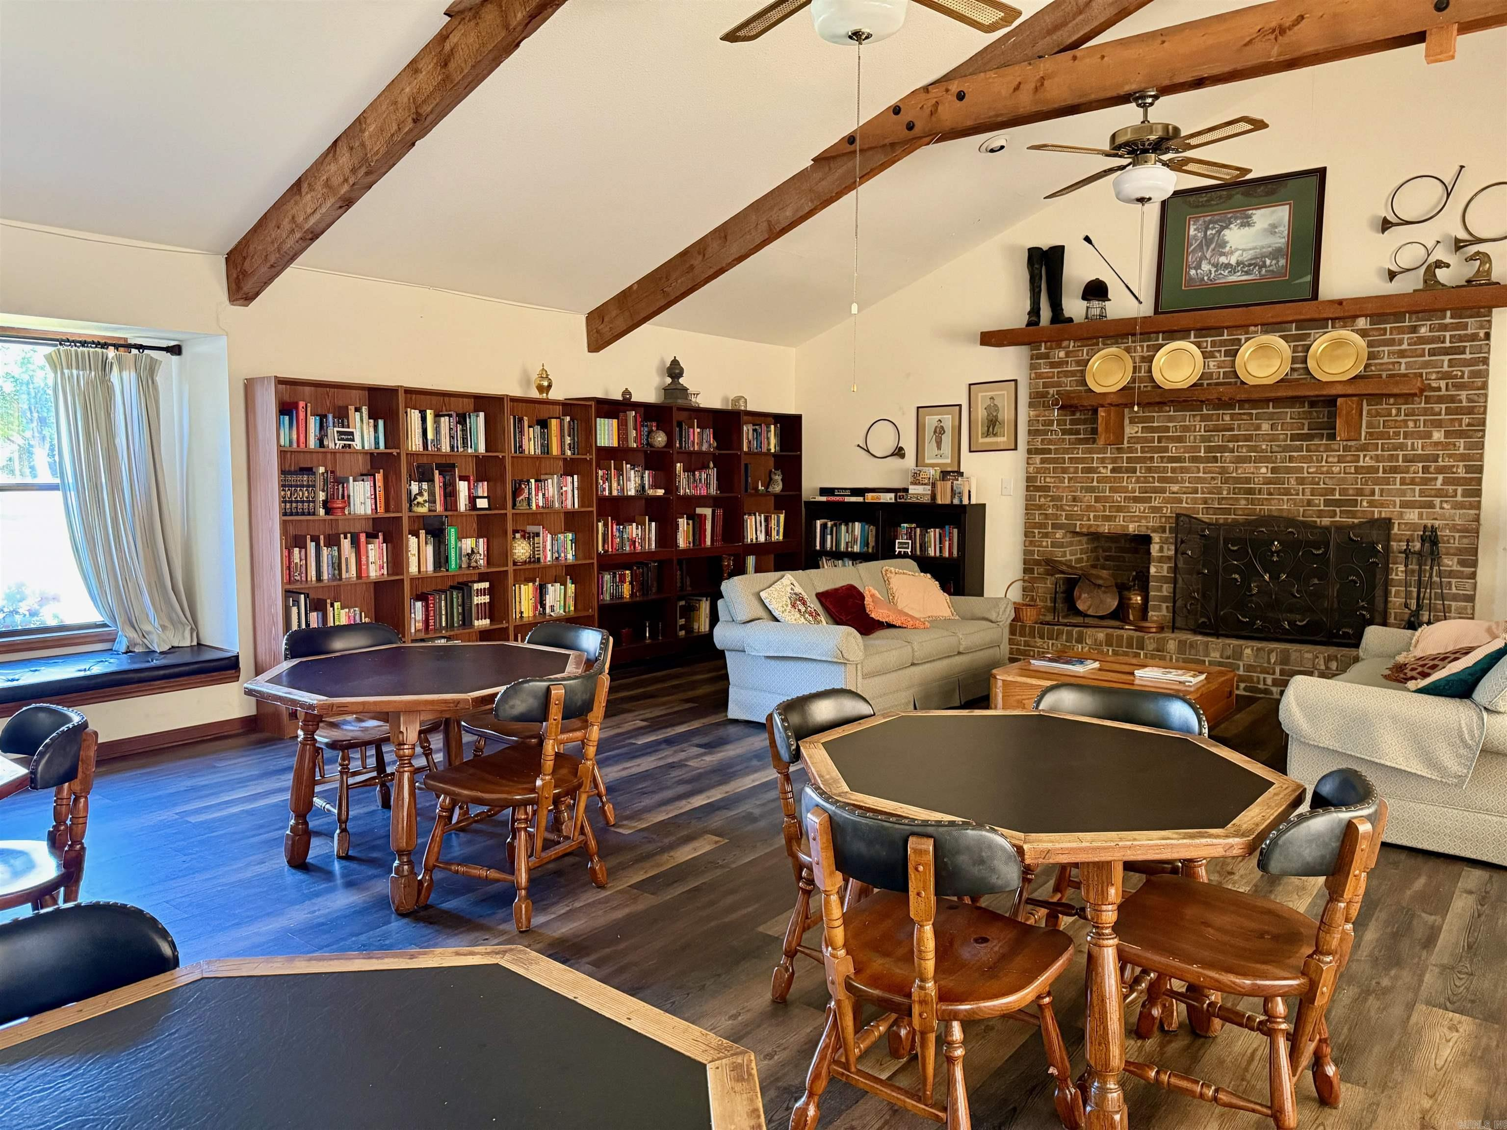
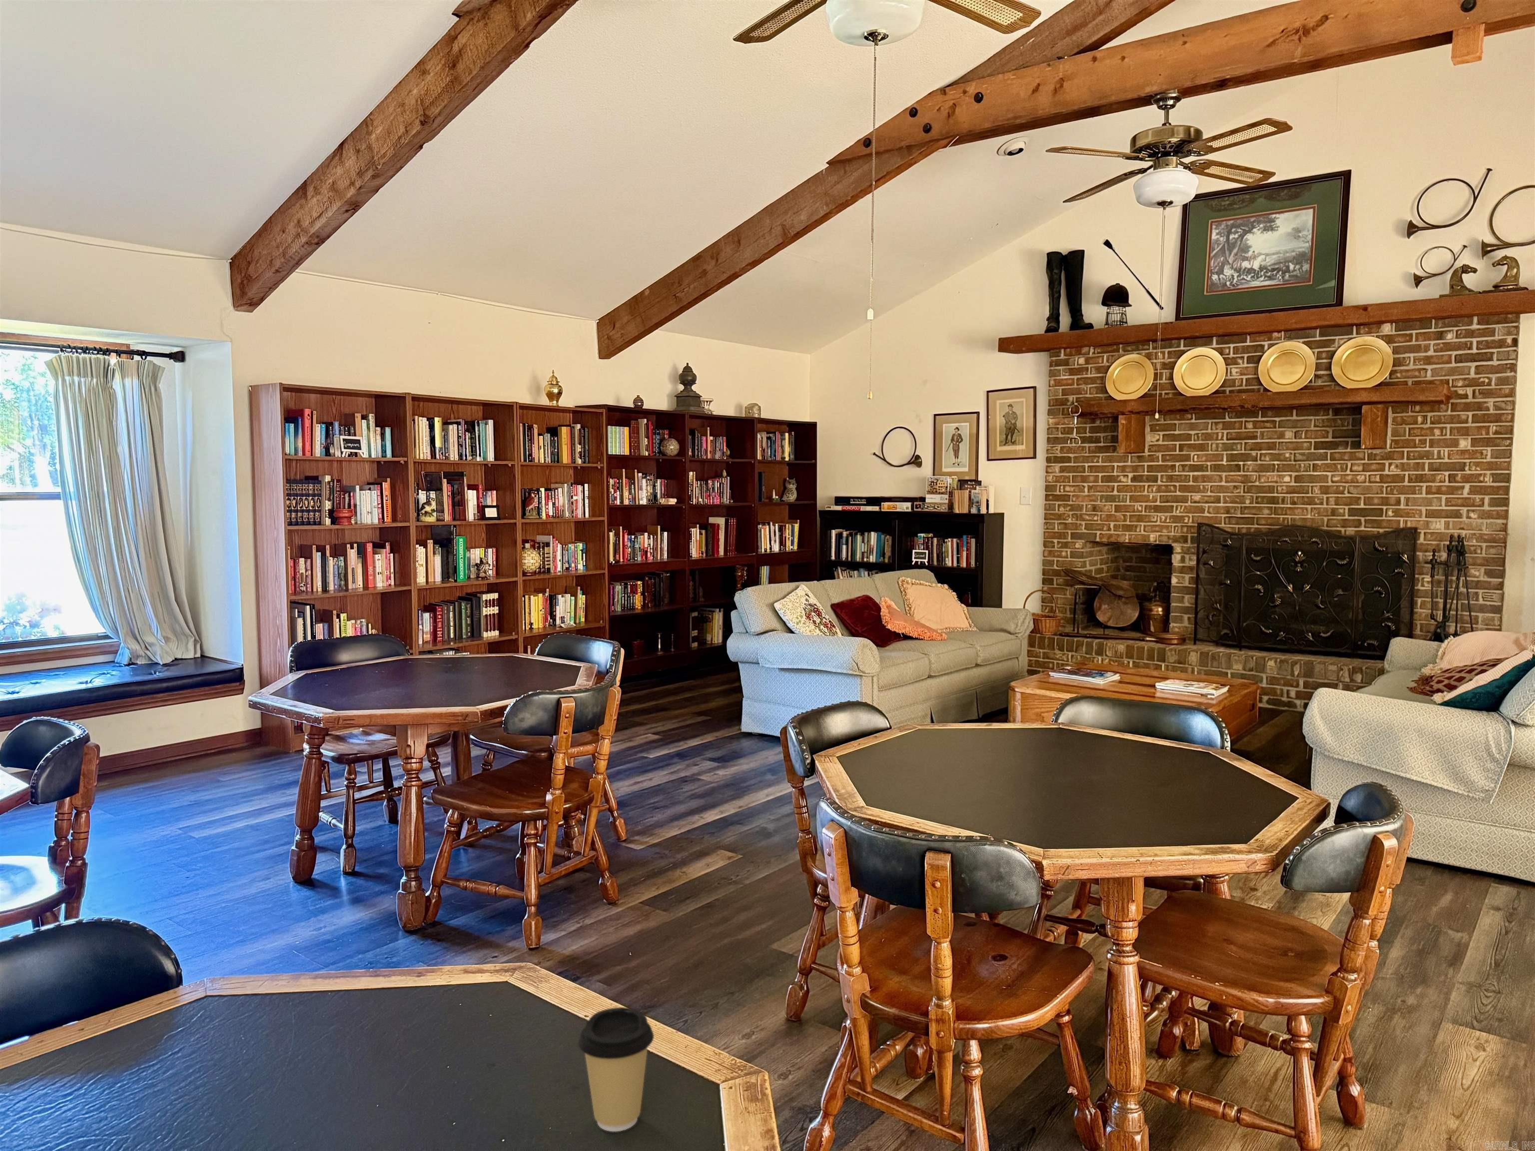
+ coffee cup [578,1007,655,1132]
